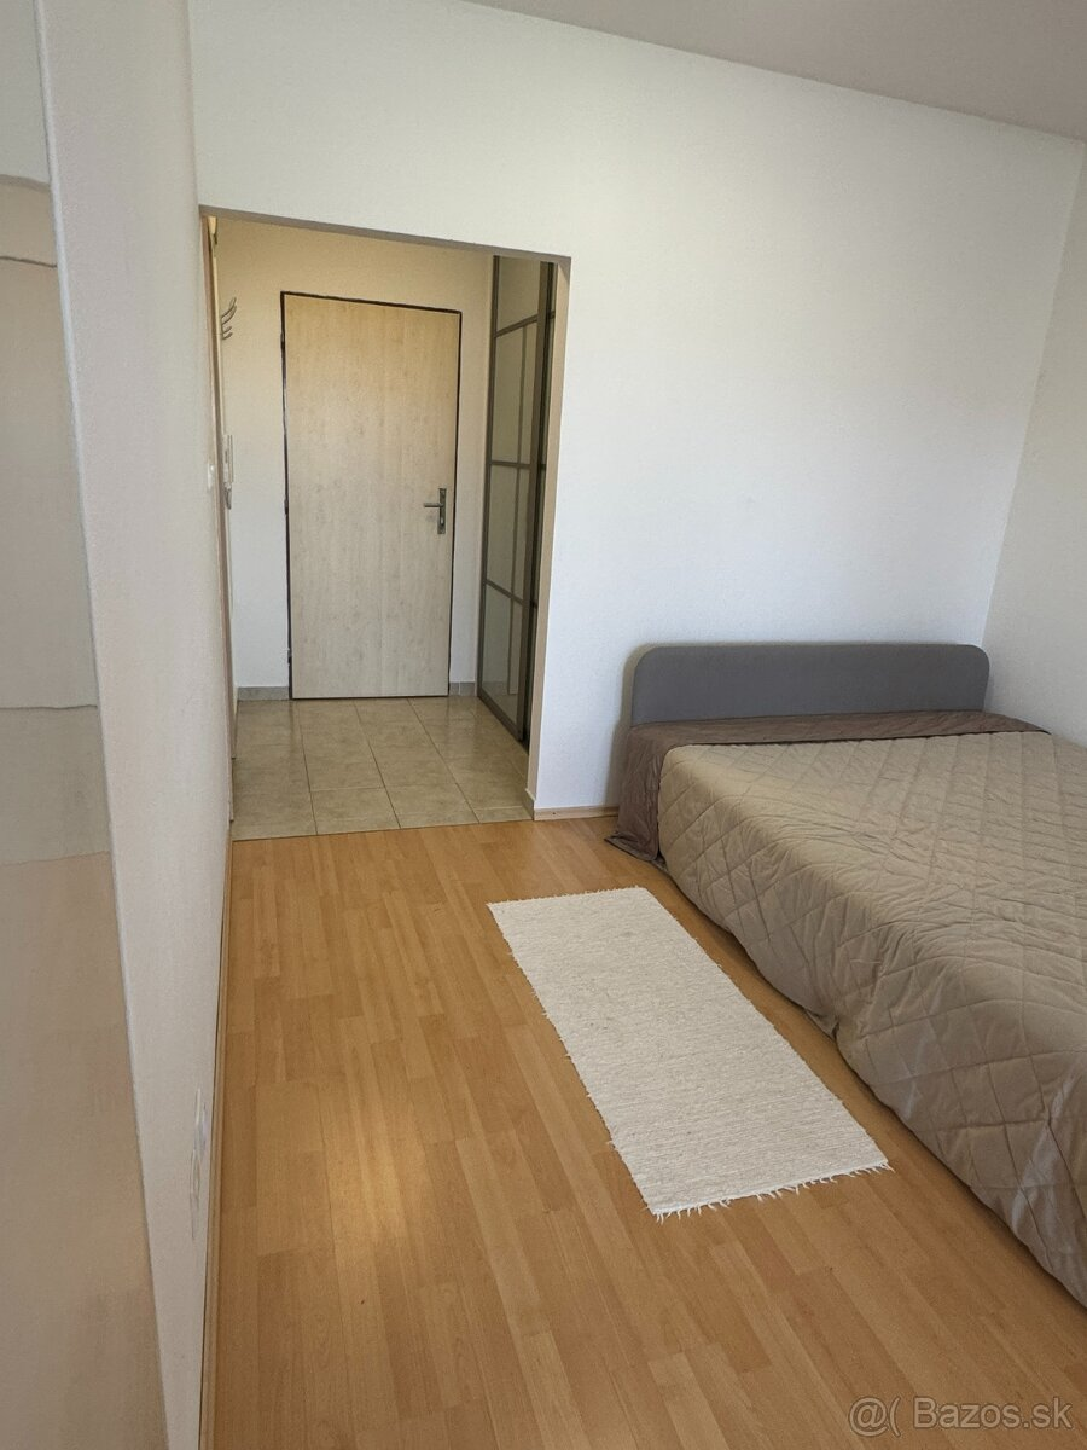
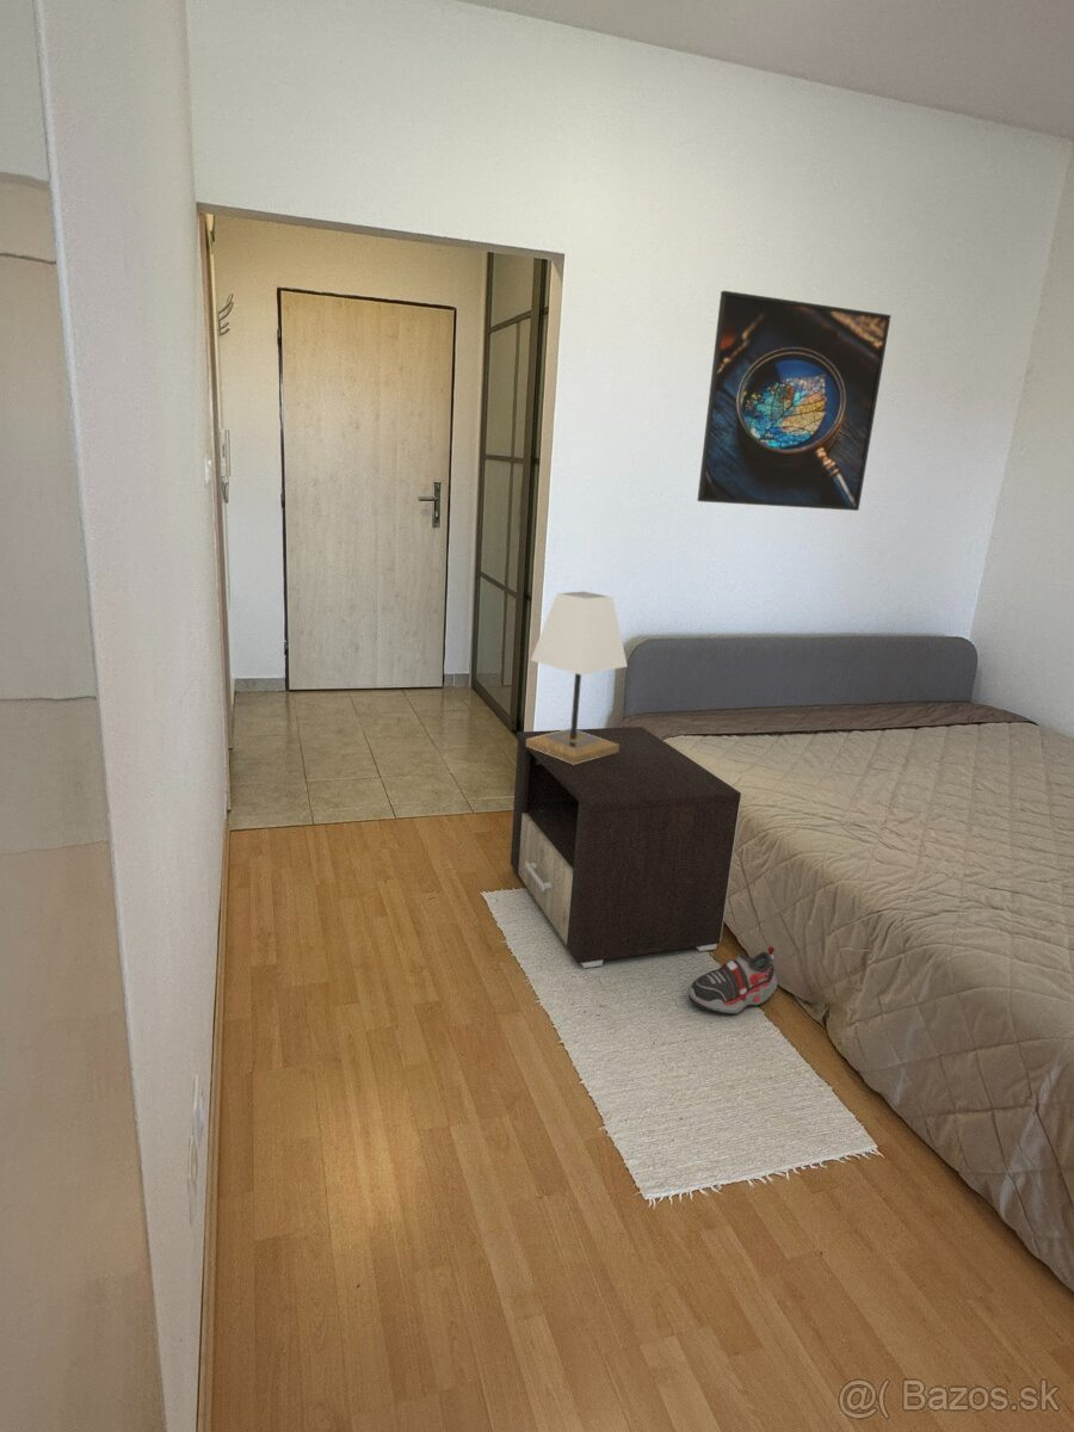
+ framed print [696,290,891,512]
+ nightstand [510,726,742,969]
+ lamp [526,590,629,765]
+ shoe [687,945,778,1016]
